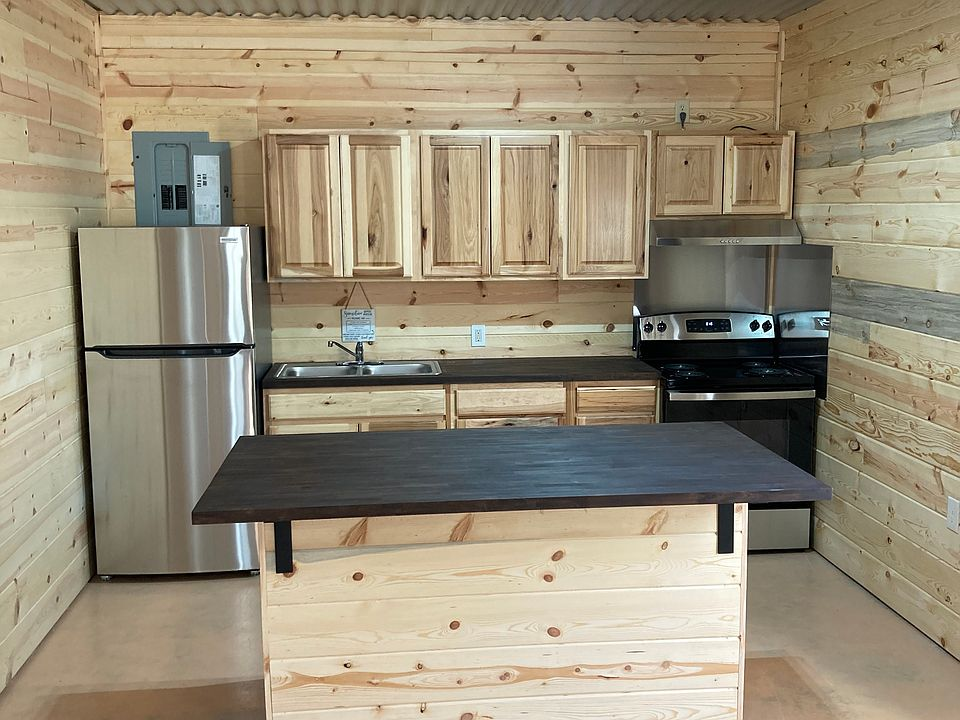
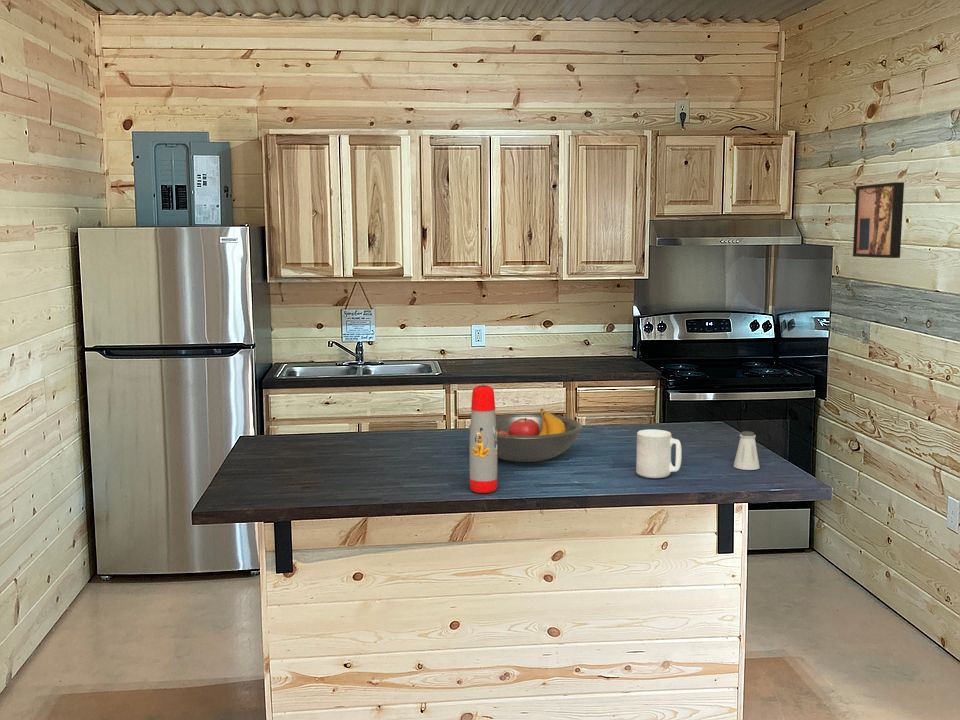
+ water bottle [468,384,498,494]
+ wall art [852,181,905,259]
+ fruit bowl [468,408,583,463]
+ mug [635,429,683,479]
+ saltshaker [733,430,761,471]
